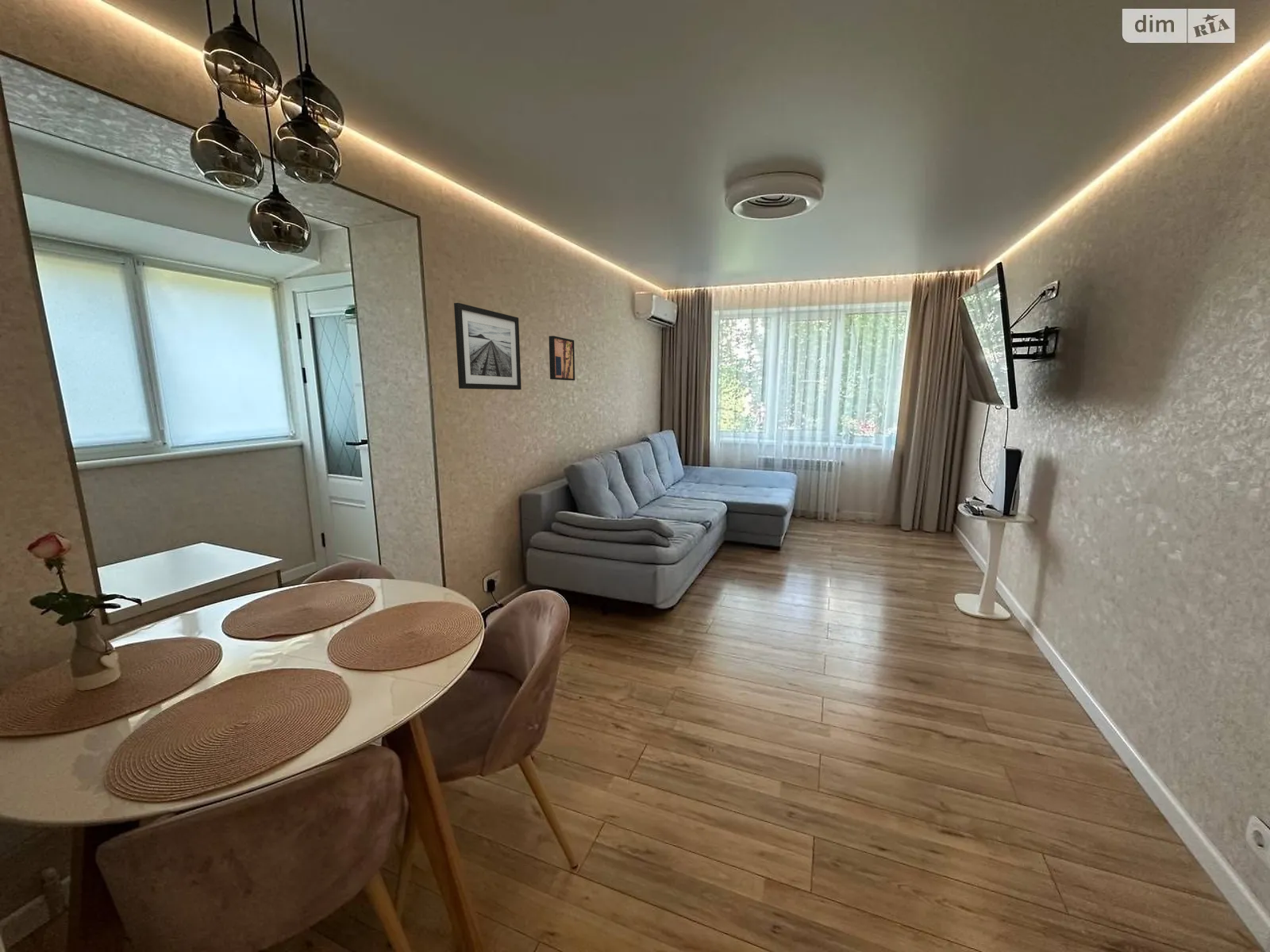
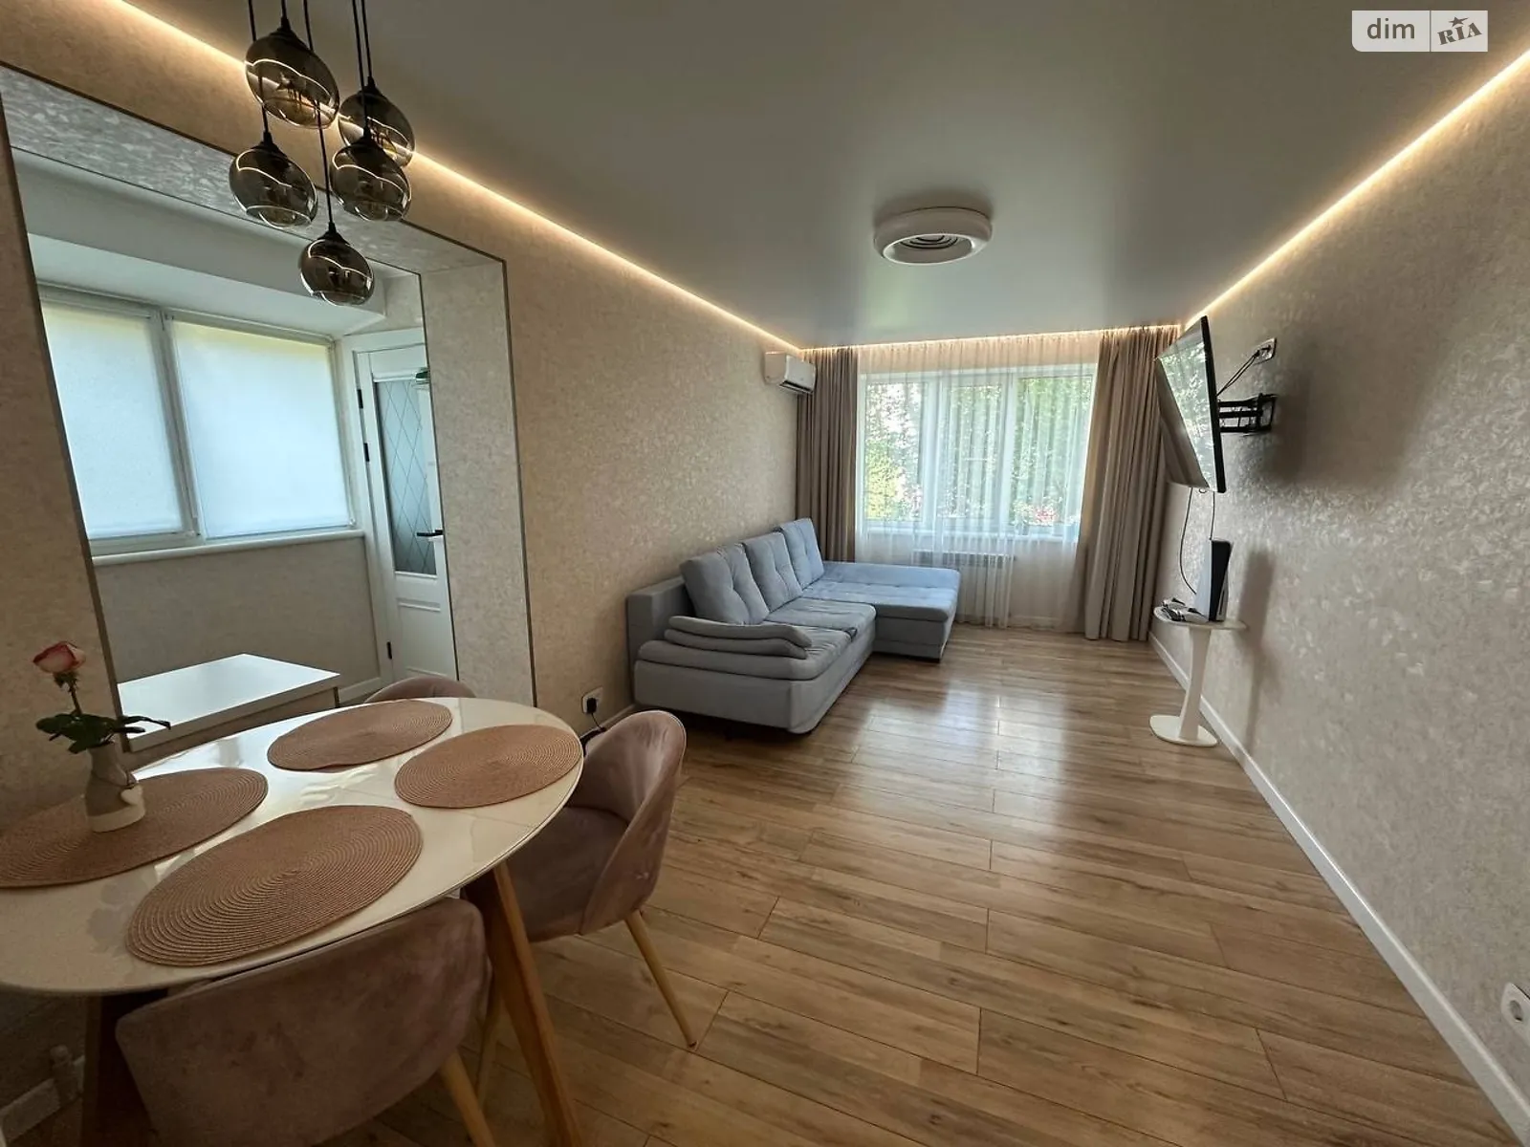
- wall art [548,335,575,382]
- wall art [453,302,522,390]
